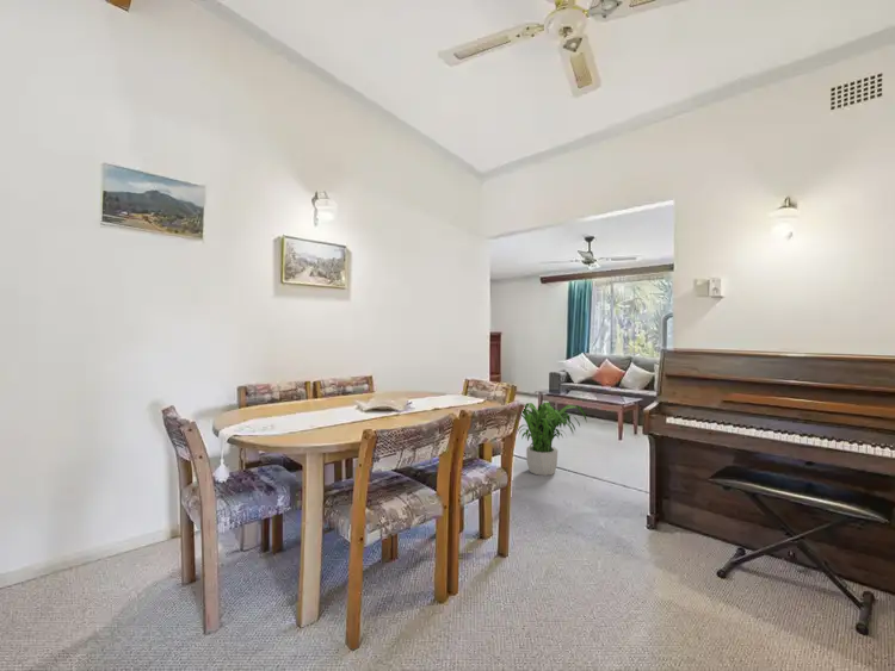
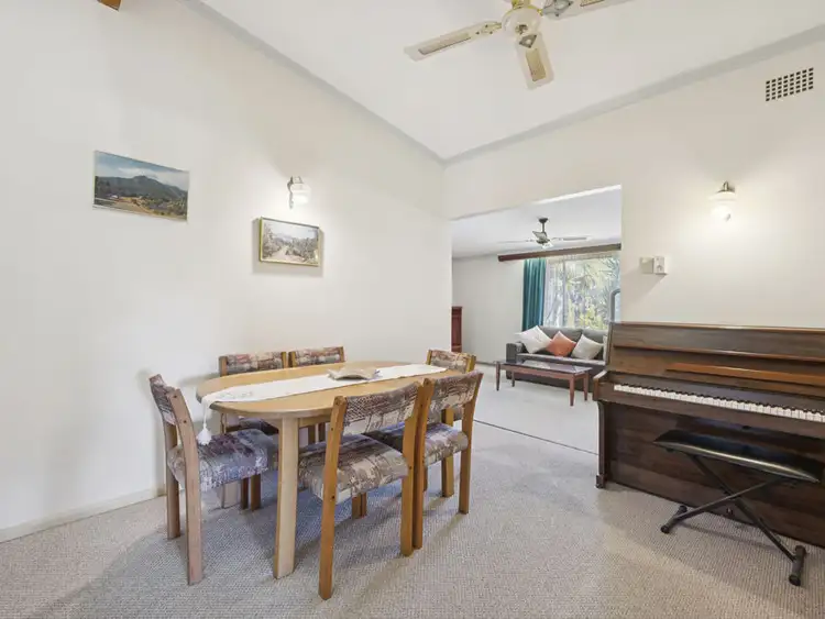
- potted plant [517,400,588,477]
